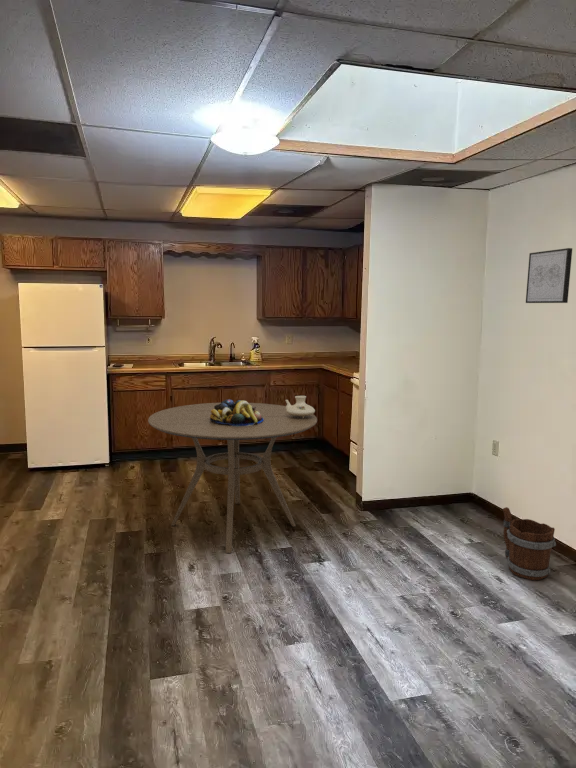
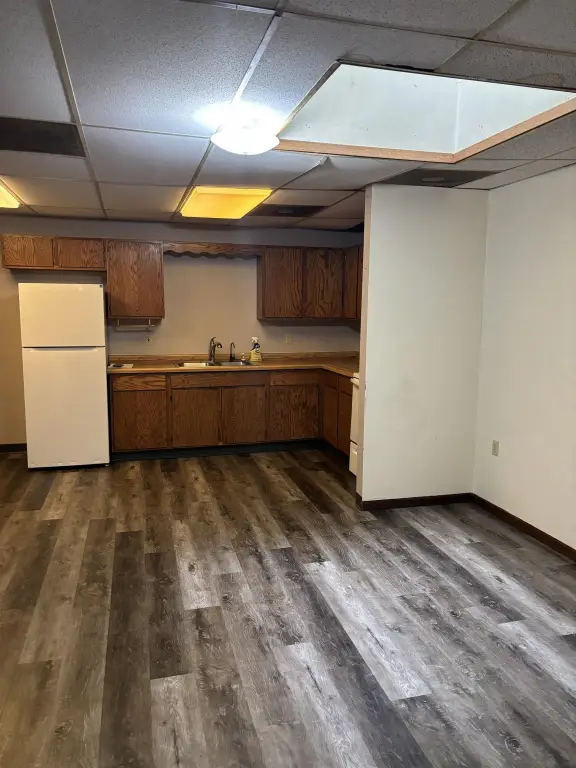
- dining table [147,401,318,554]
- wall art [525,247,573,304]
- bucket [502,506,557,581]
- fruit bowl [210,398,264,427]
- pitcher [285,395,316,418]
